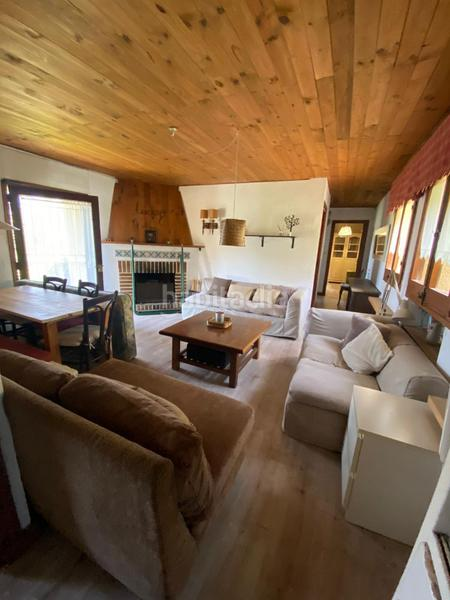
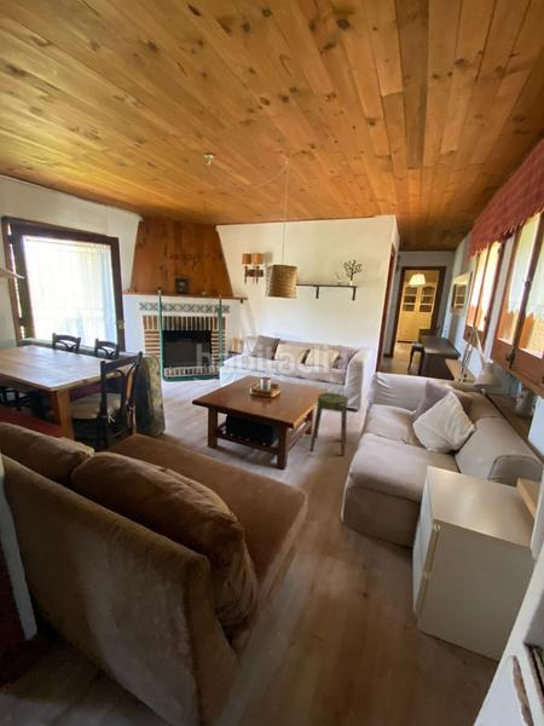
+ stool [309,392,349,457]
